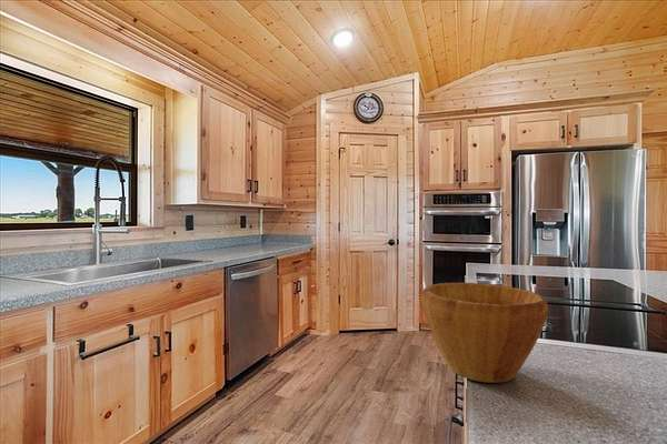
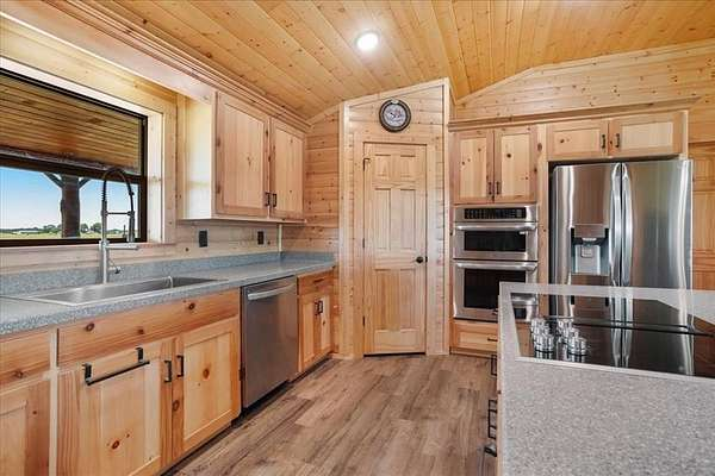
- bowl [420,282,549,384]
